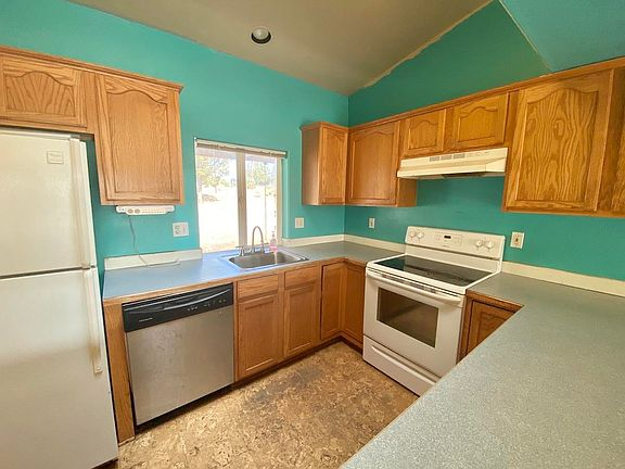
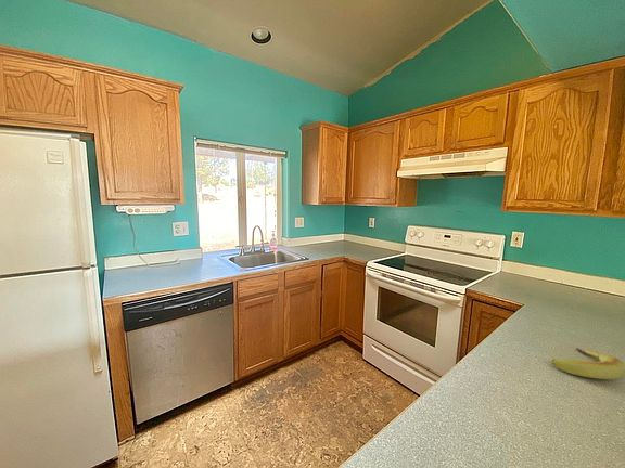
+ banana [551,347,625,380]
